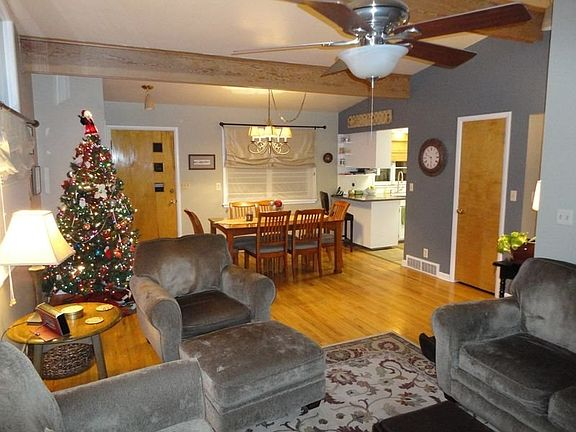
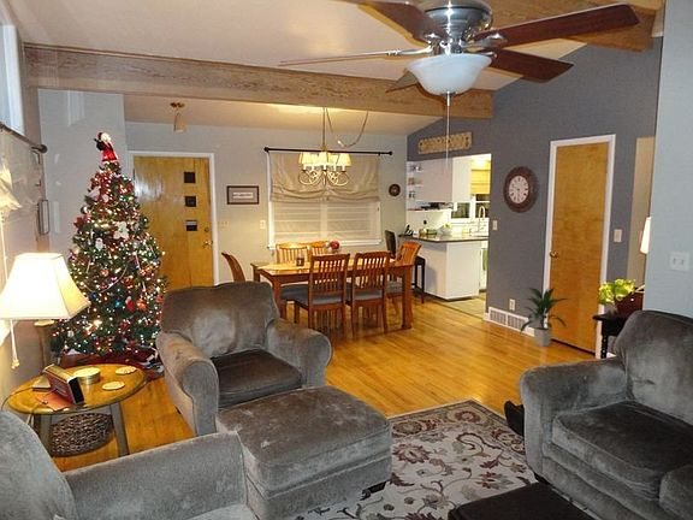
+ indoor plant [519,285,573,348]
